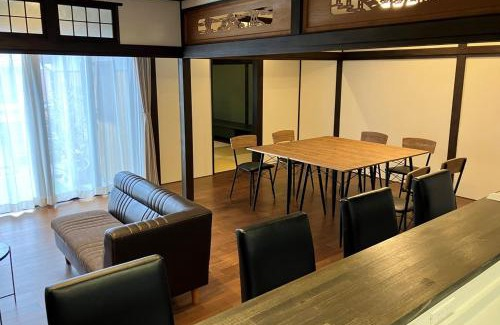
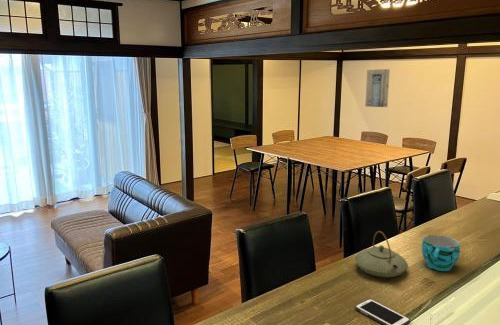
+ cup [421,234,461,272]
+ cell phone [354,298,411,325]
+ teapot [354,230,409,278]
+ wall art [364,68,391,108]
